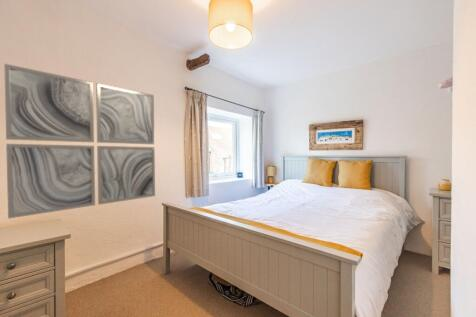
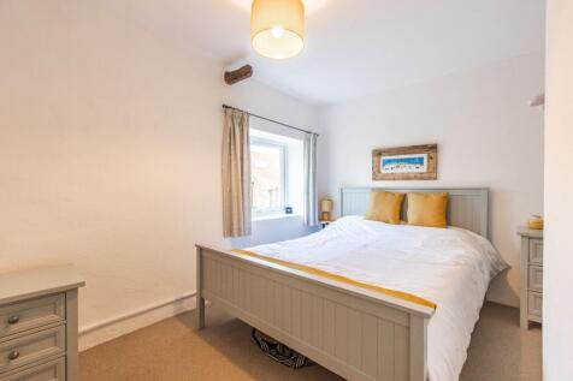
- wall art [3,63,156,220]
